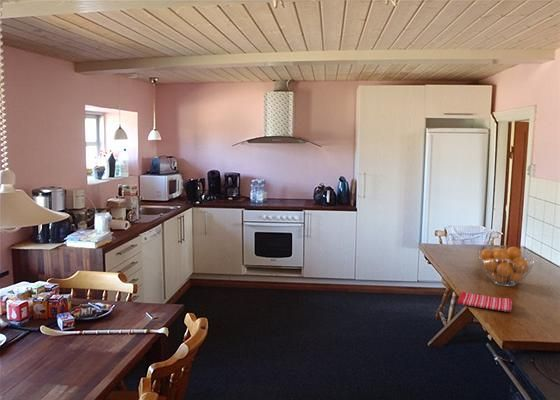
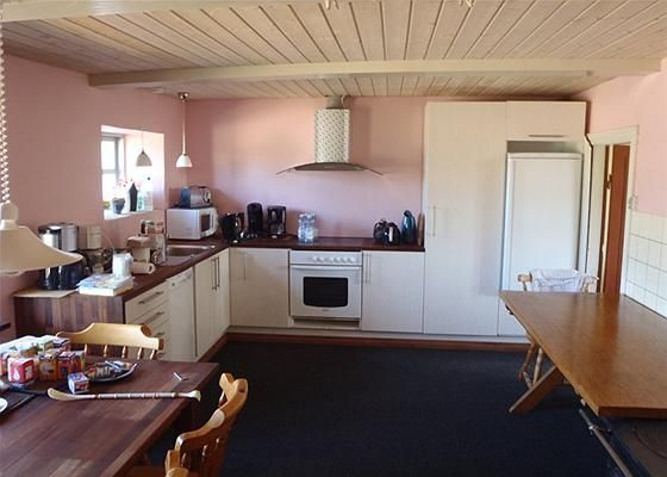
- dish towel [457,291,513,313]
- fruit basket [478,246,536,287]
